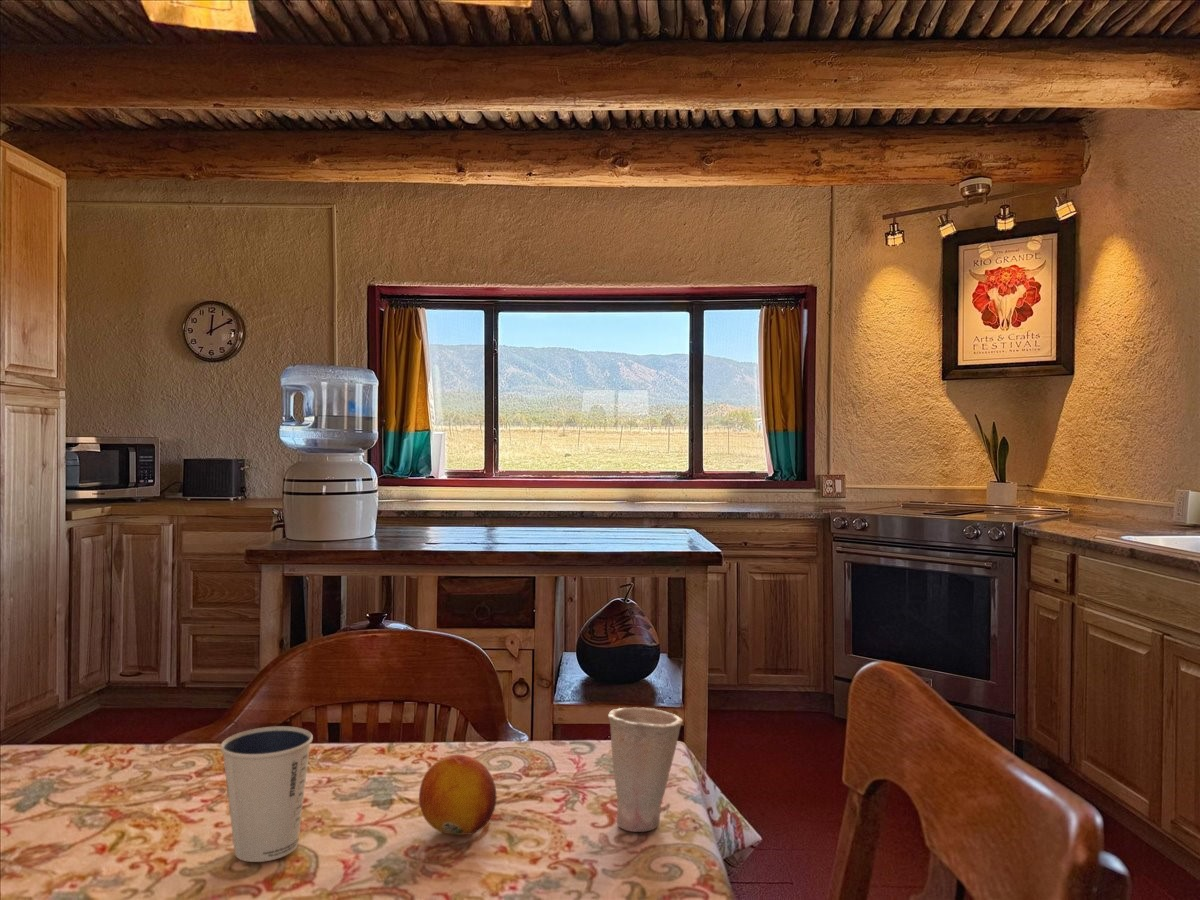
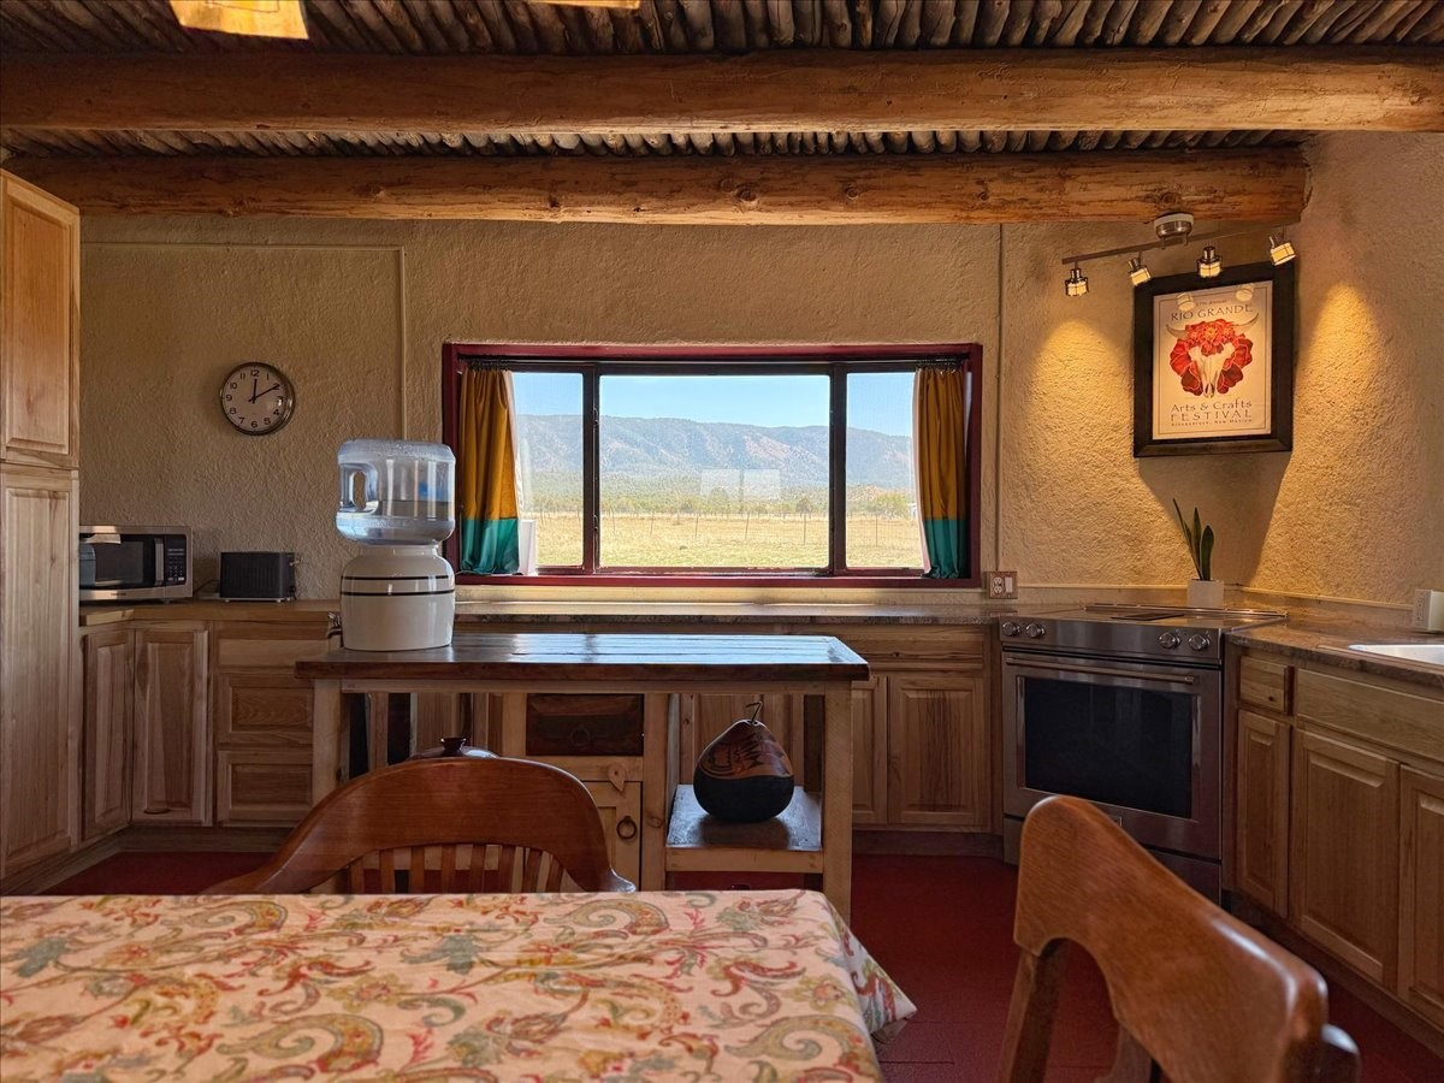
- fruit [418,754,498,836]
- dixie cup [219,725,314,863]
- cup [607,706,684,833]
